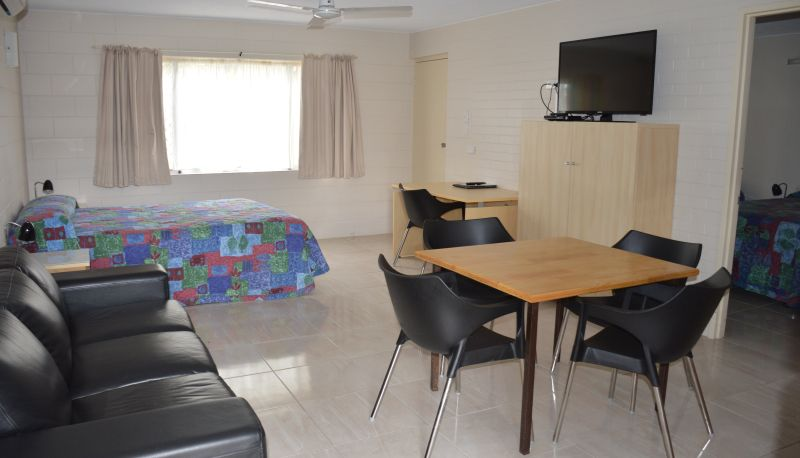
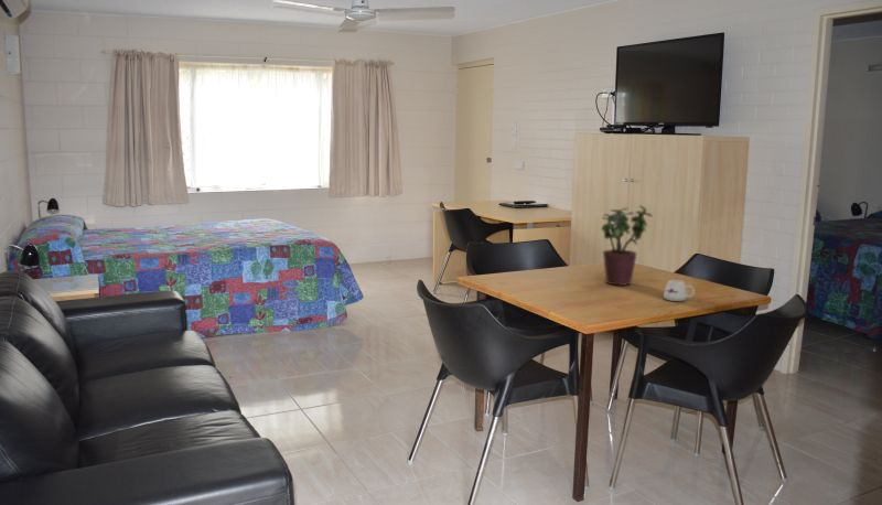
+ mug [663,279,696,302]
+ potted plant [601,204,654,287]
